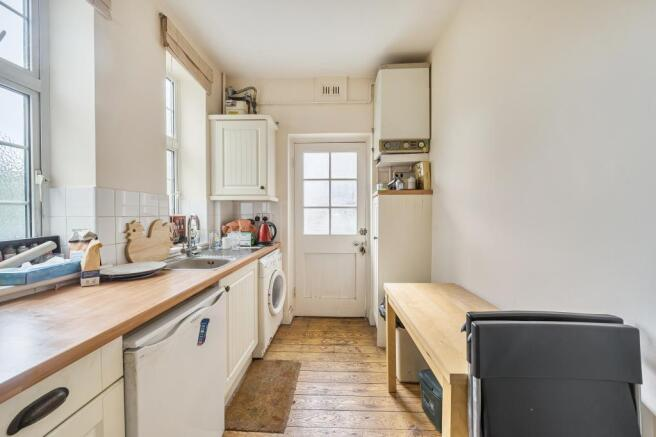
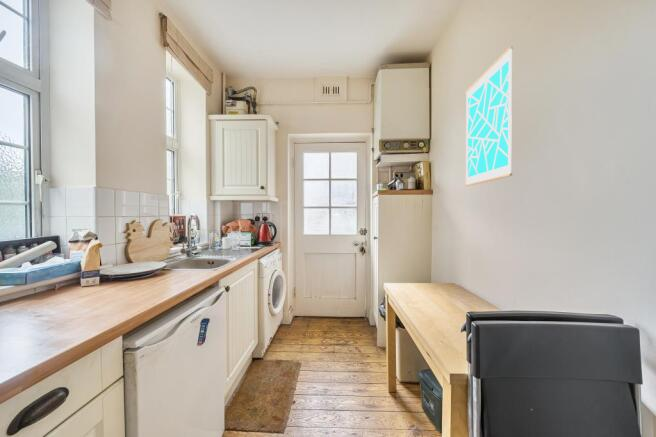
+ wall art [464,45,514,187]
